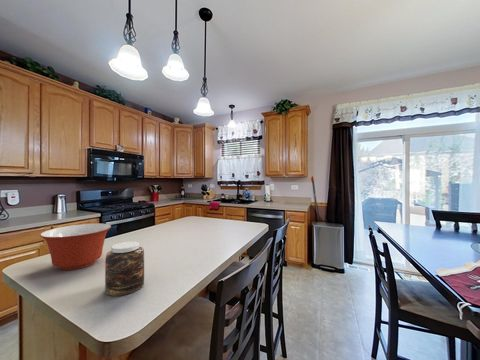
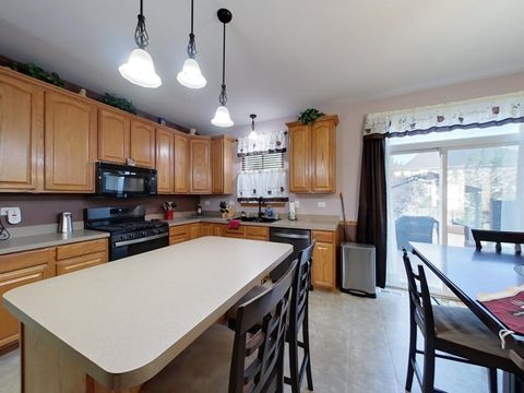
- jar [104,241,145,297]
- mixing bowl [39,223,112,271]
